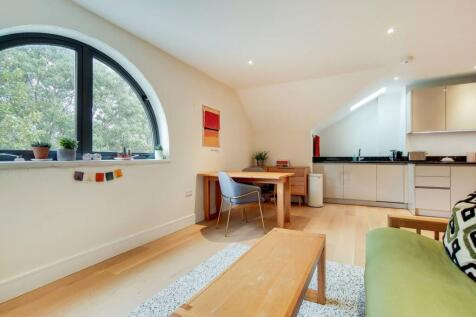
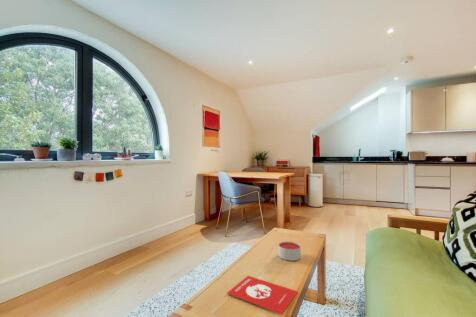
+ candle [278,241,302,262]
+ book [226,275,299,316]
